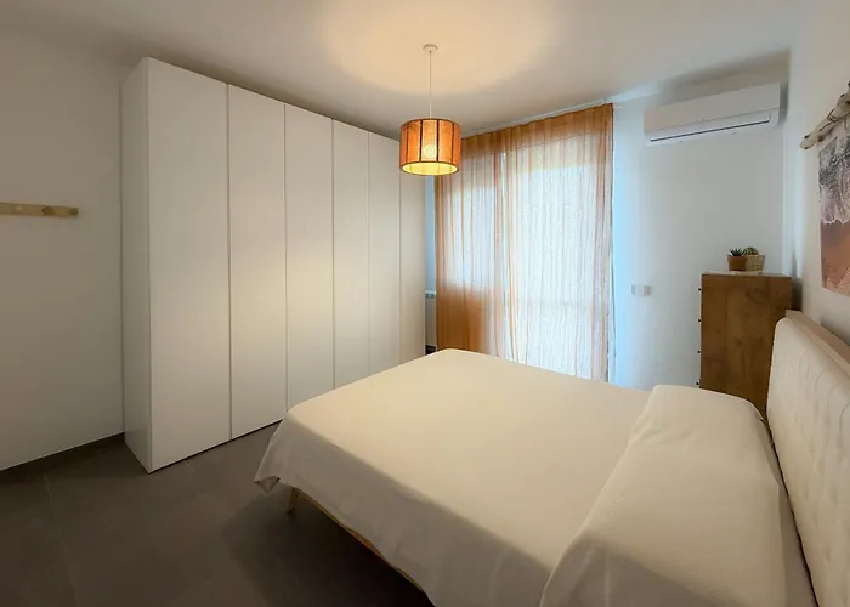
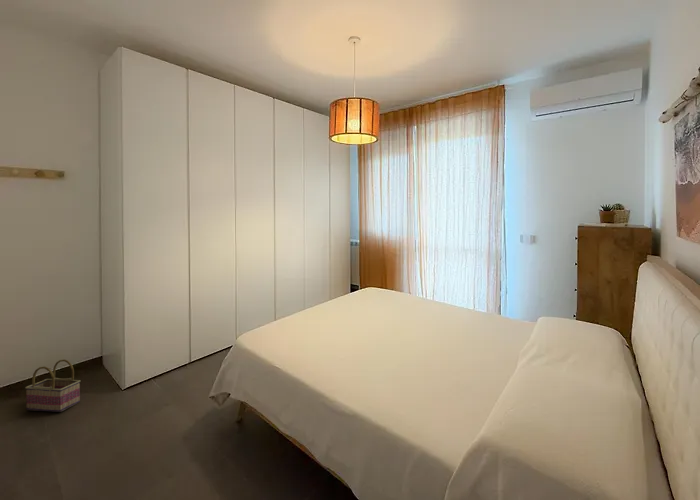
+ basket [24,358,81,413]
